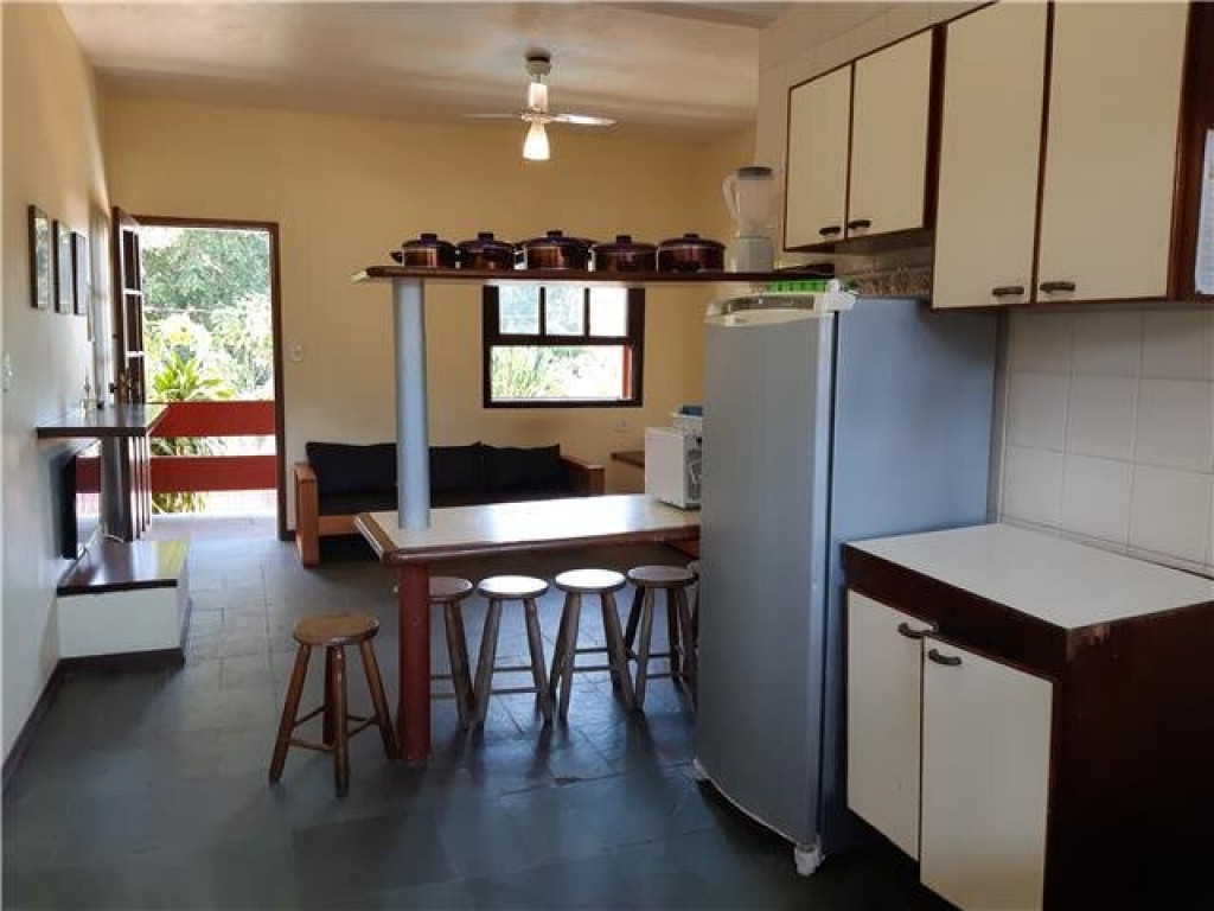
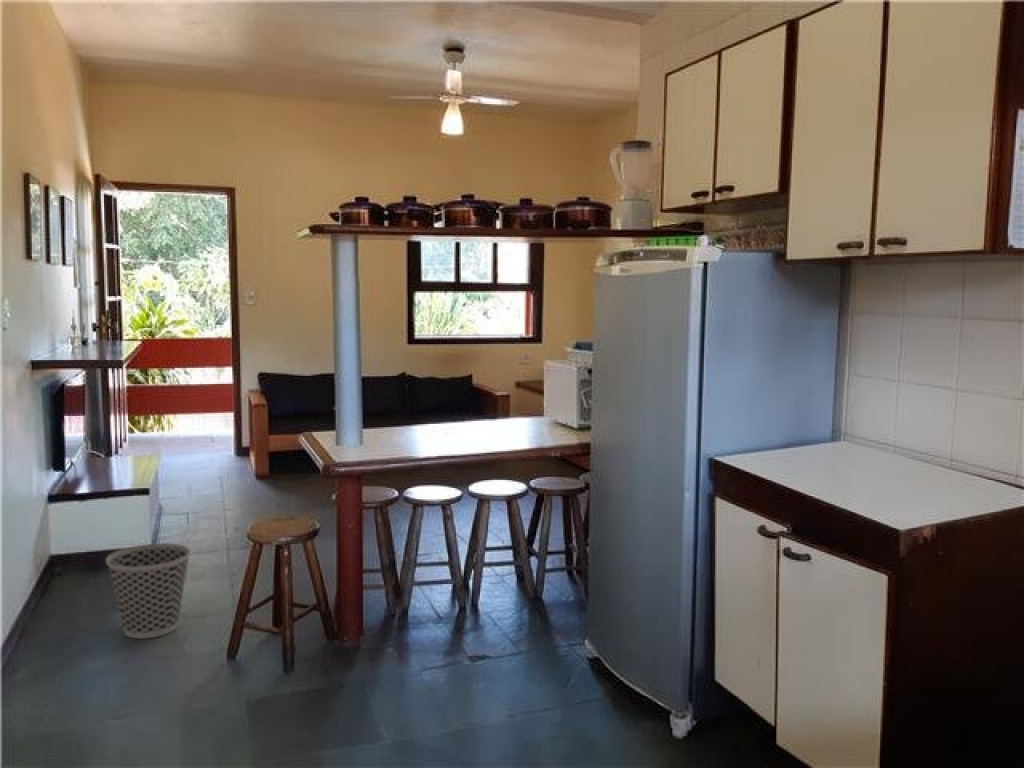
+ wastebasket [105,542,192,640]
